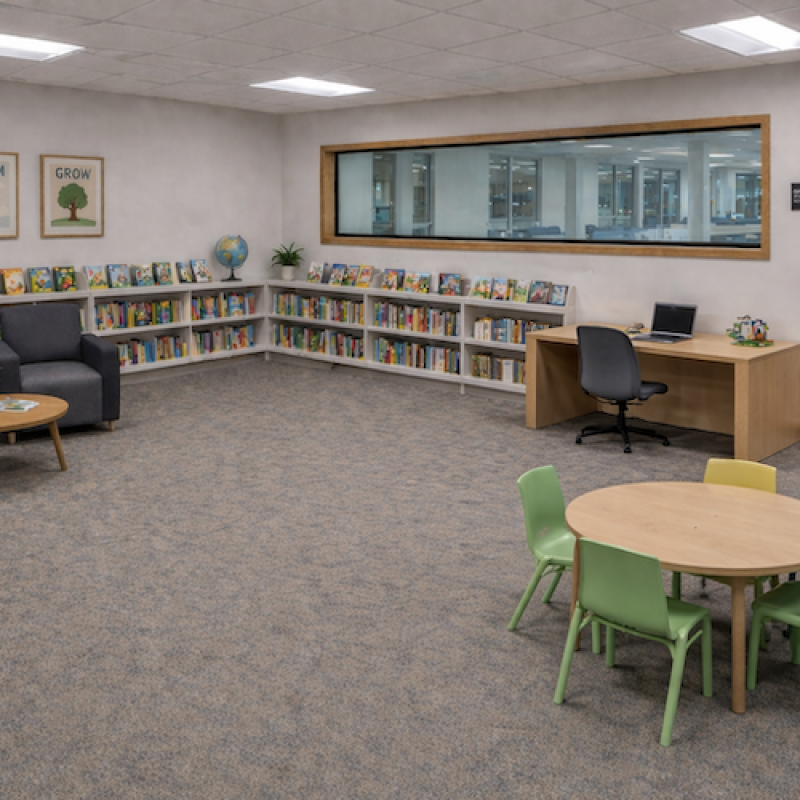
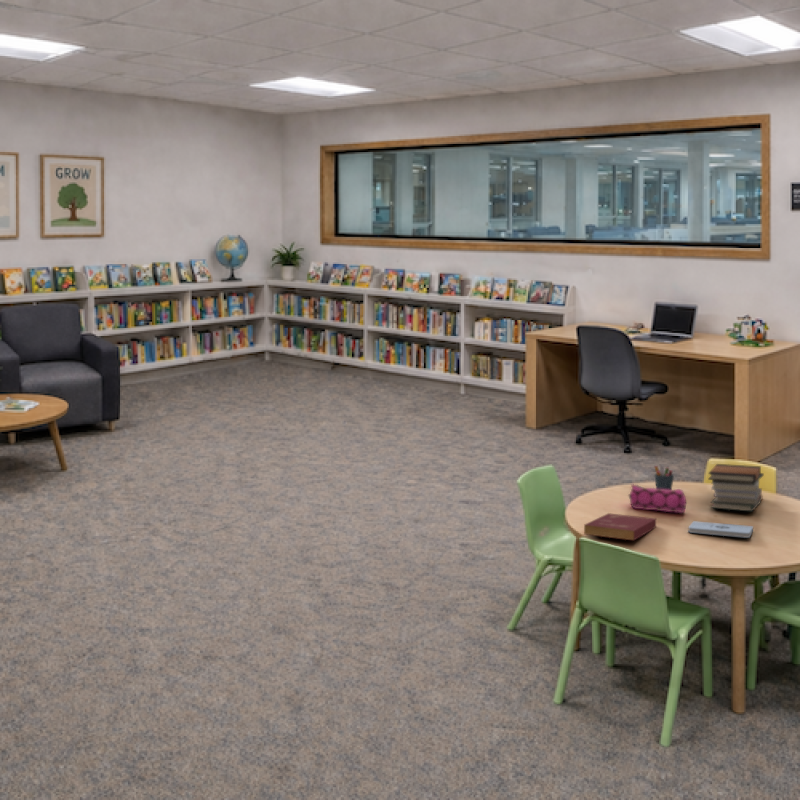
+ notepad [687,520,754,539]
+ pencil case [627,482,687,514]
+ pen holder [653,464,675,490]
+ book stack [707,463,765,513]
+ book [583,512,657,542]
